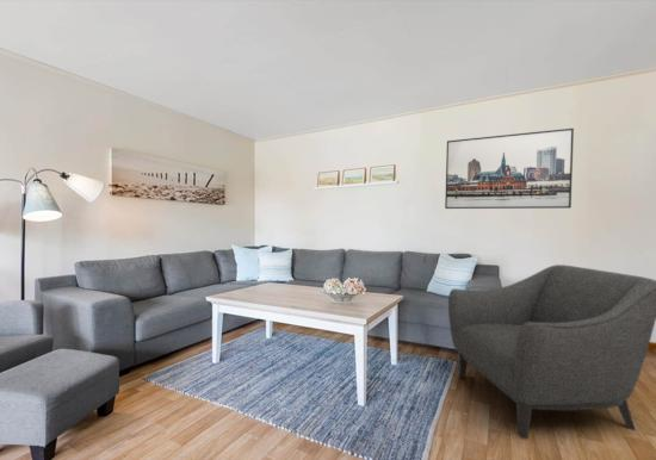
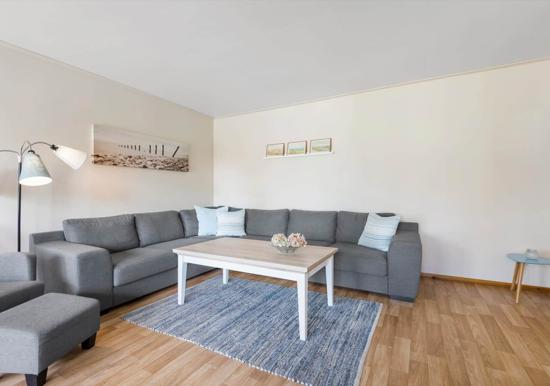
- chair [447,263,656,440]
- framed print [444,128,575,210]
